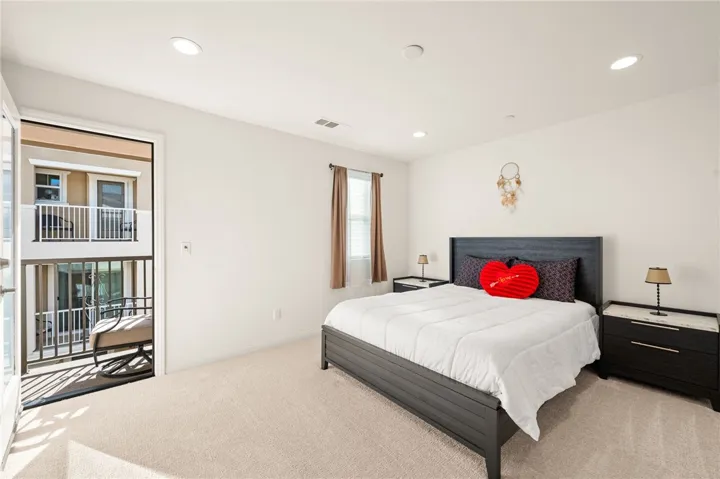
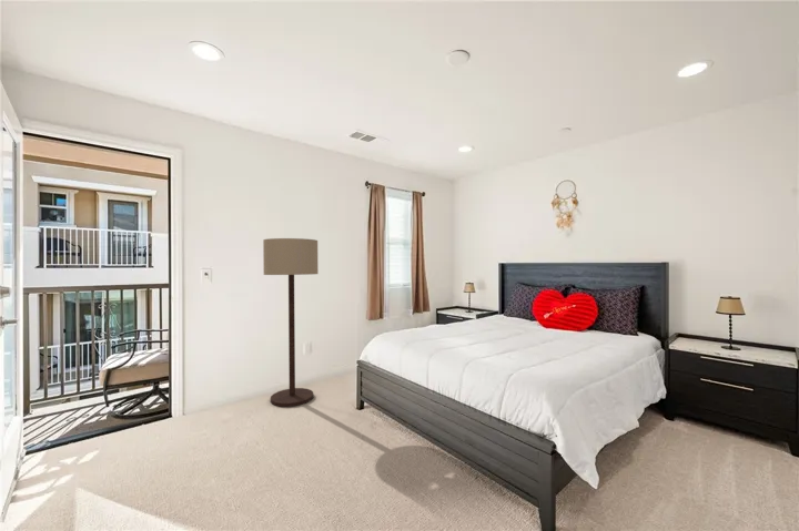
+ floor lamp [262,237,320,408]
